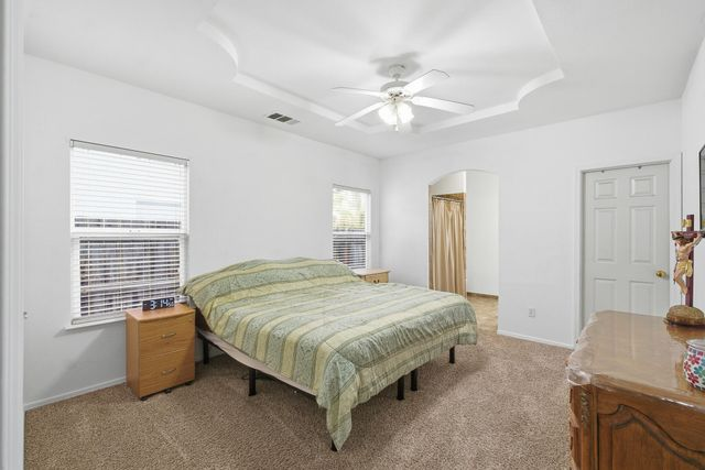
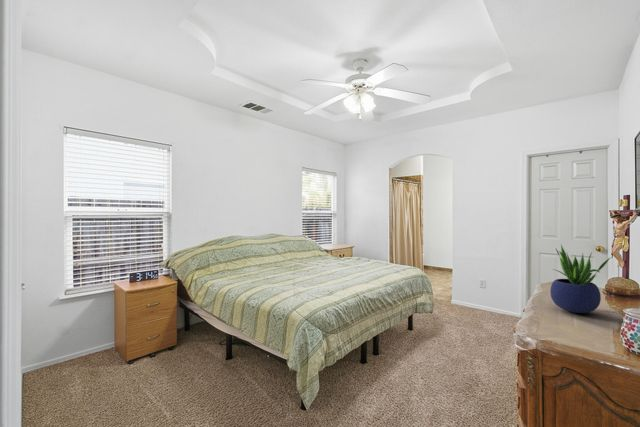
+ potted plant [549,244,612,314]
